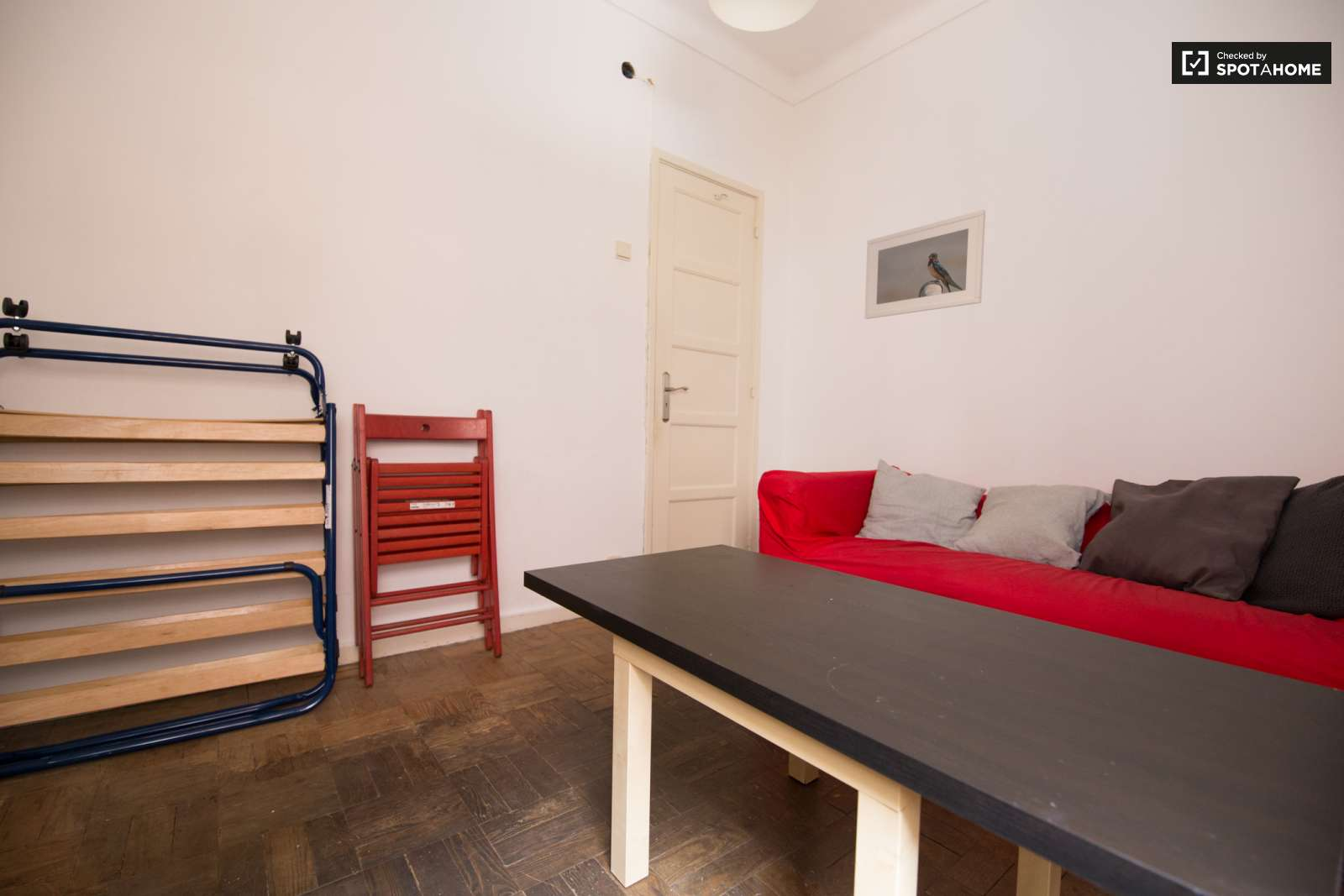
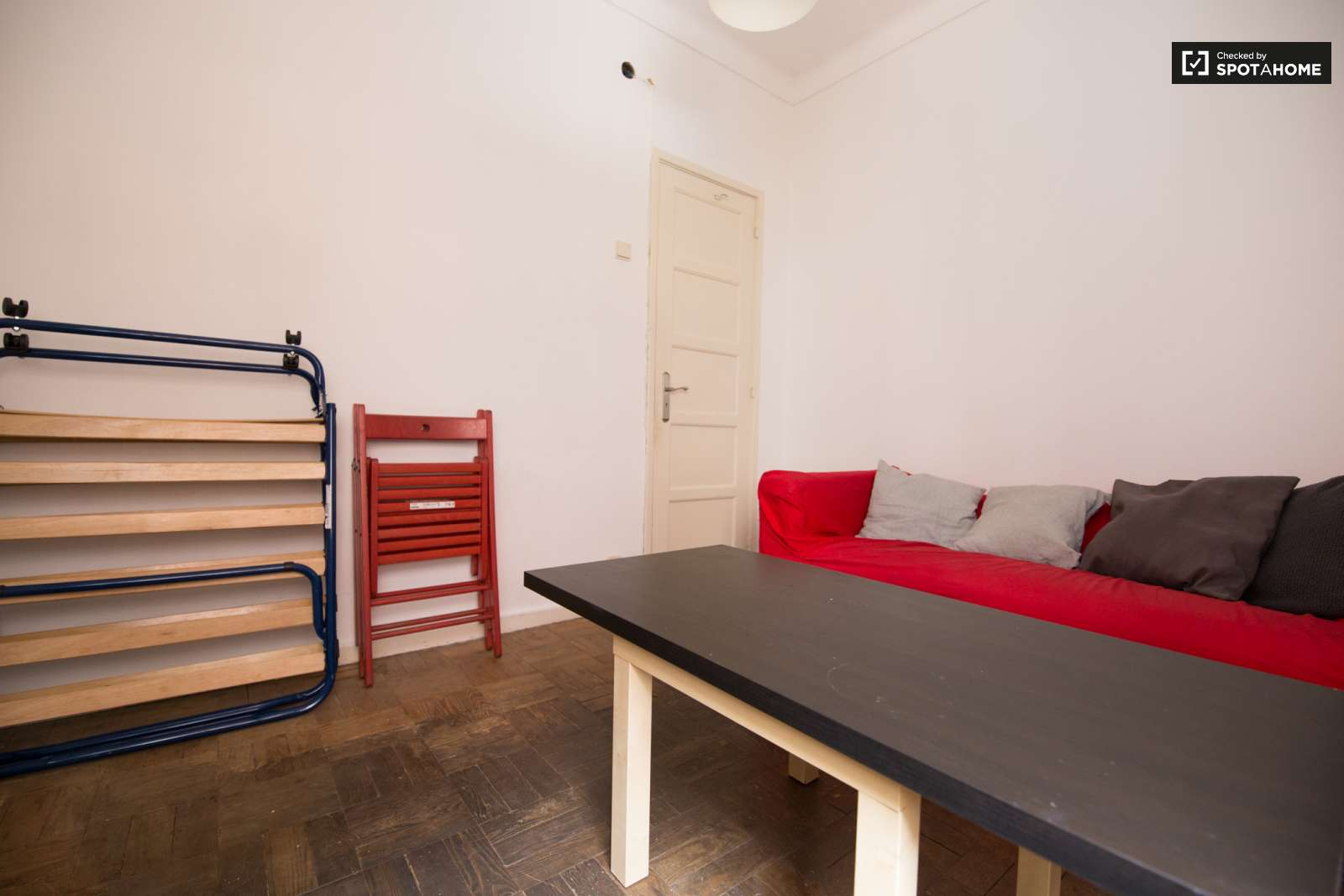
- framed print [864,209,986,320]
